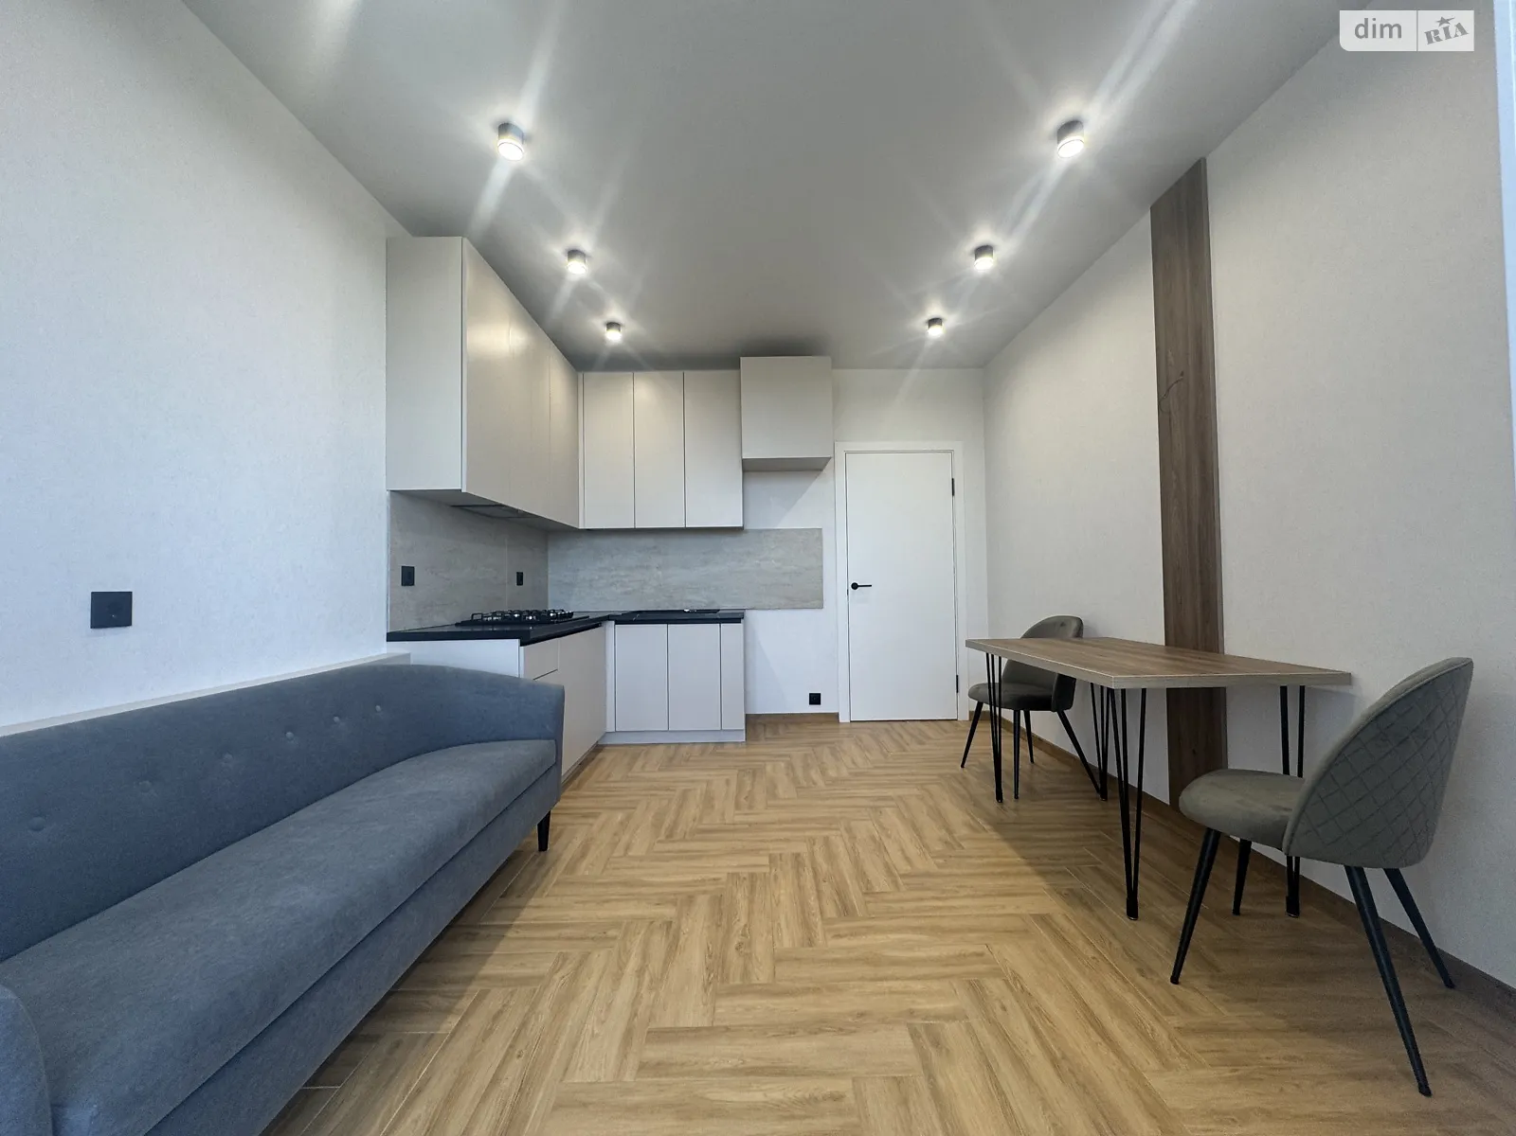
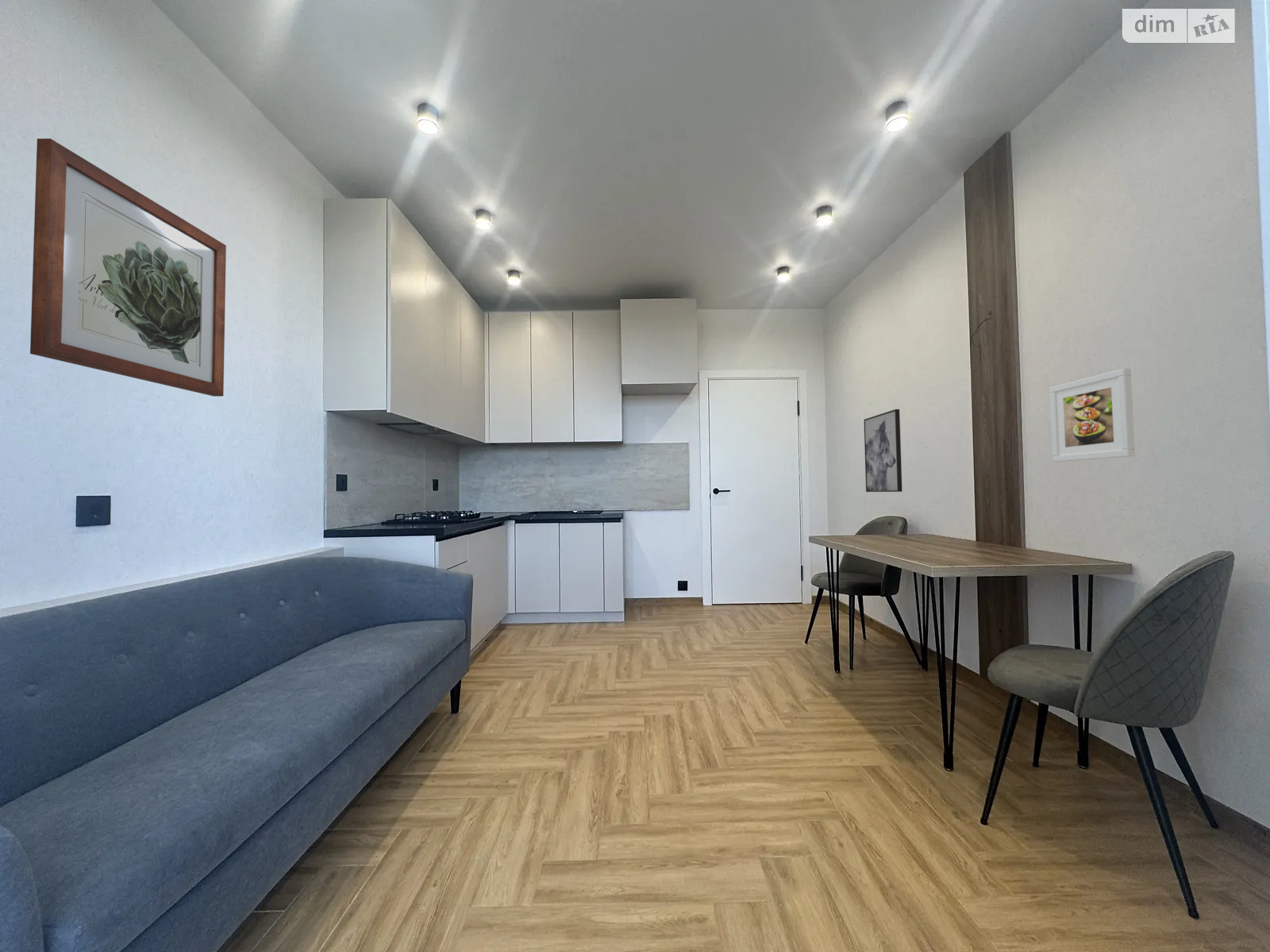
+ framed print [1049,367,1136,463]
+ wall art [863,409,903,493]
+ wall art [29,138,227,397]
